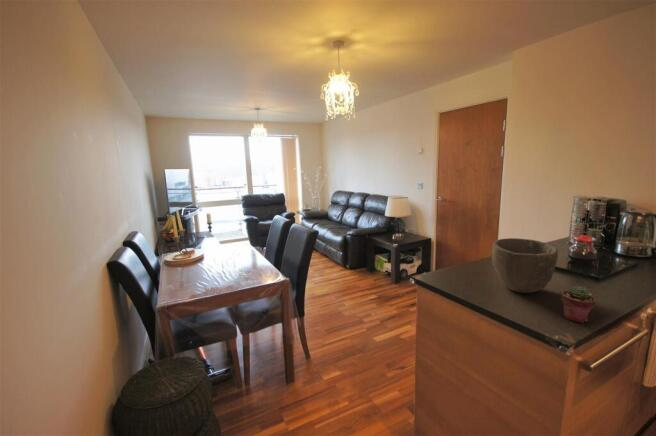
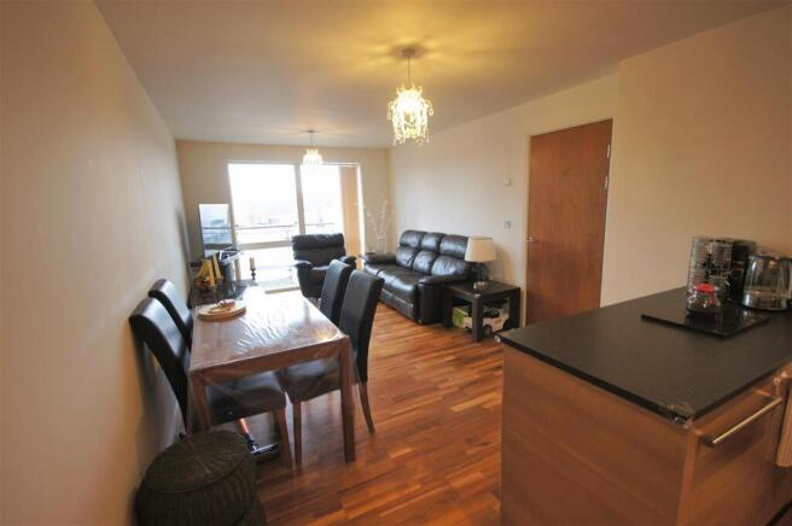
- bowl [491,237,559,294]
- potted succulent [560,285,597,324]
